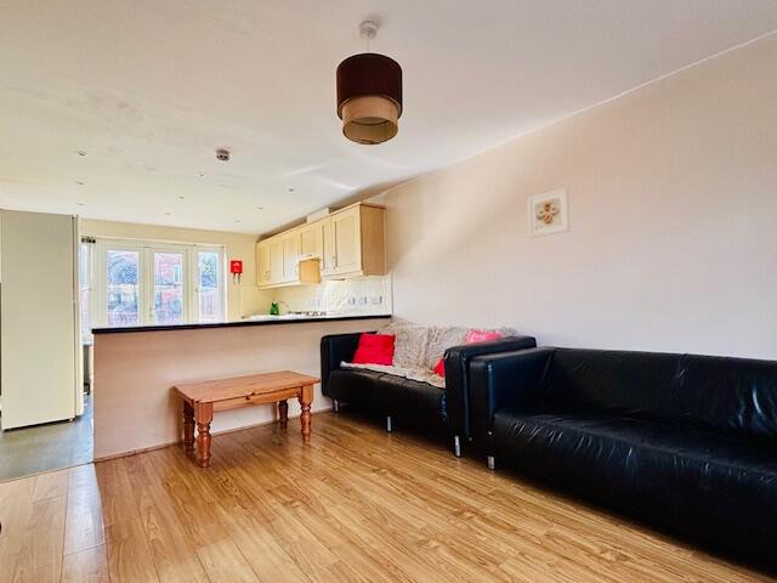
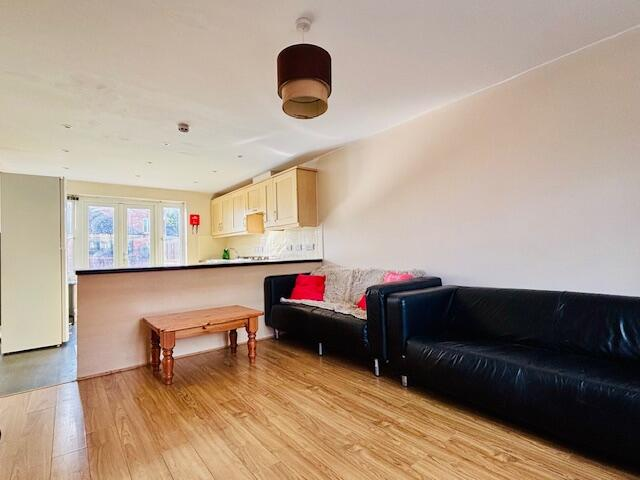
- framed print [526,187,571,239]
